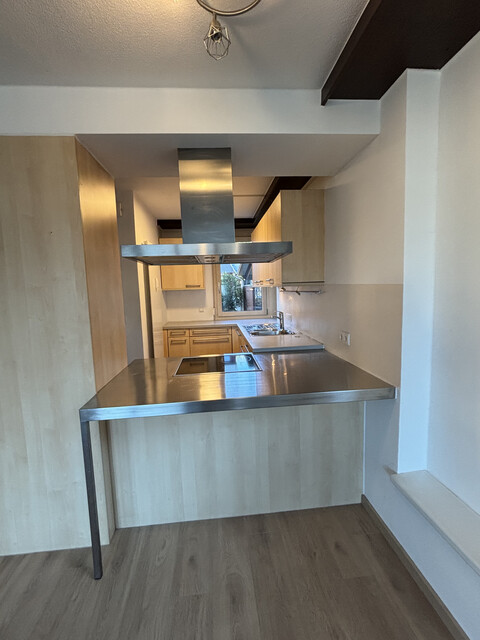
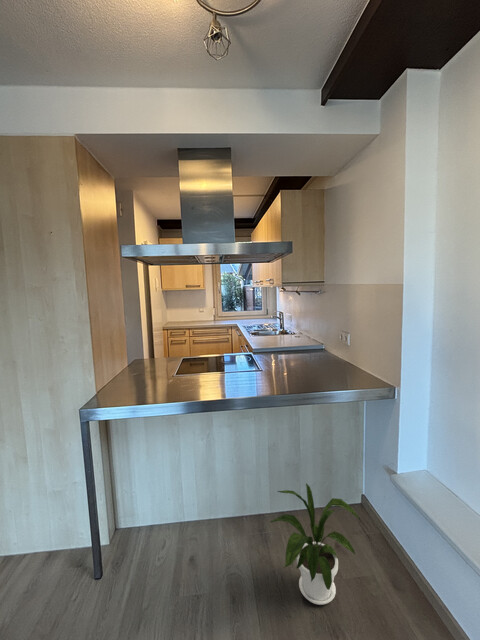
+ house plant [269,482,362,606]
